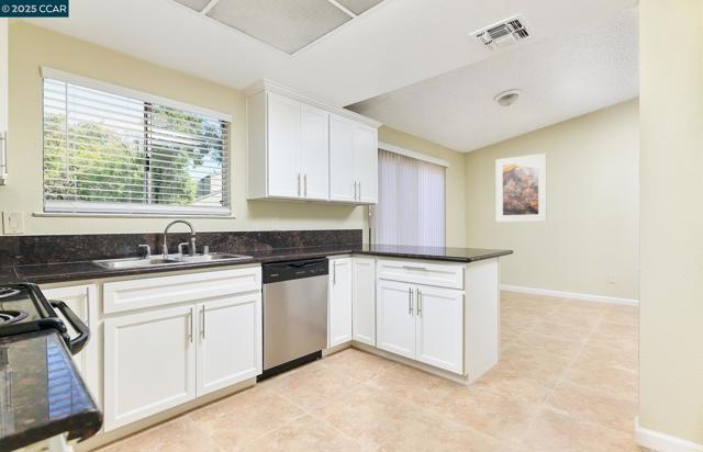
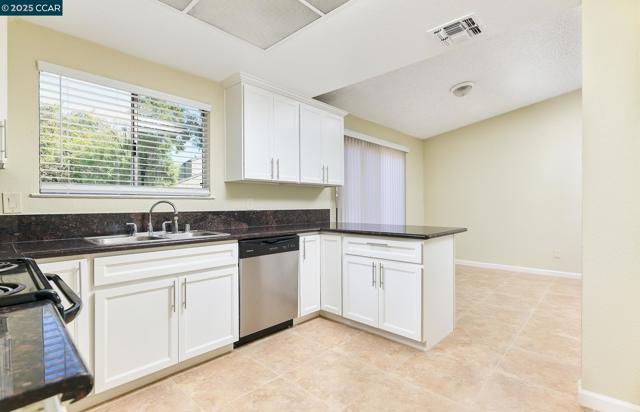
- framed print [494,152,548,223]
